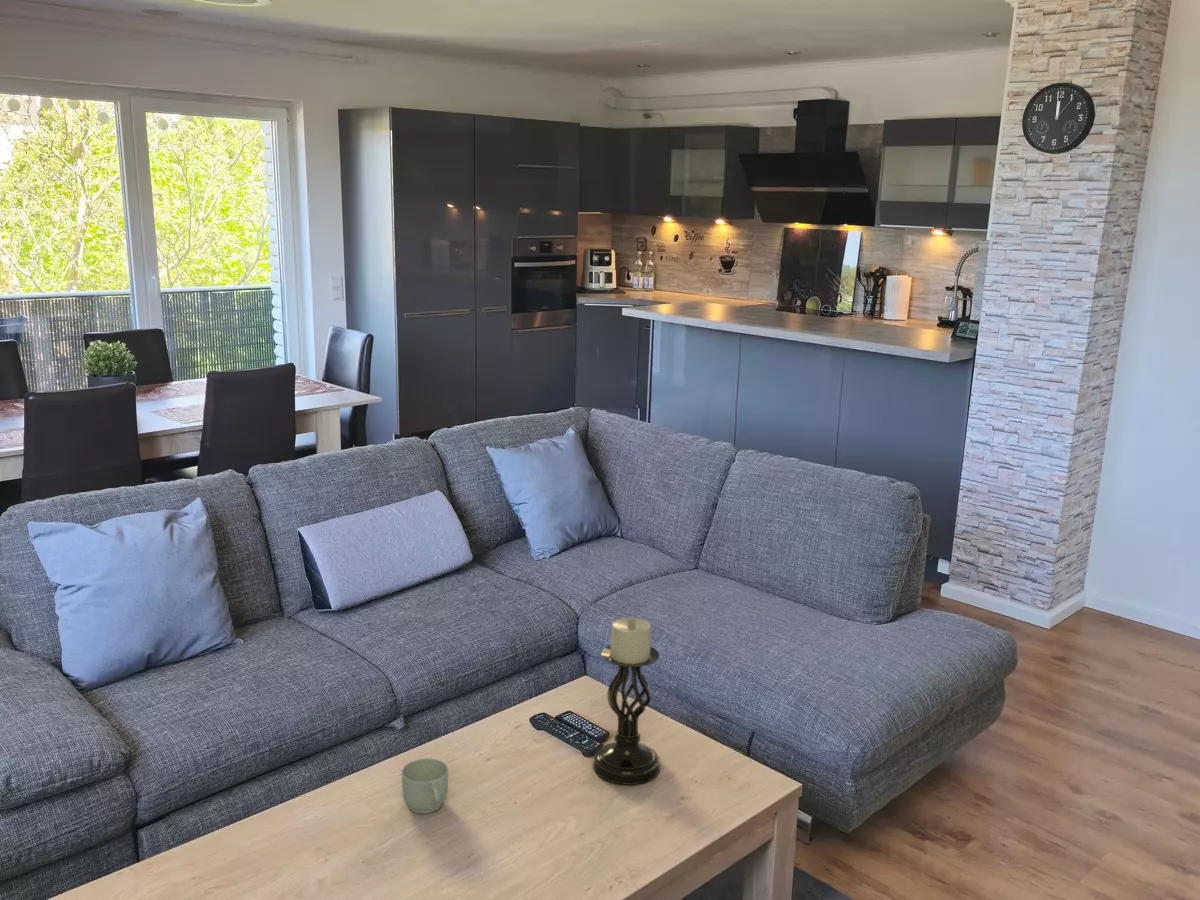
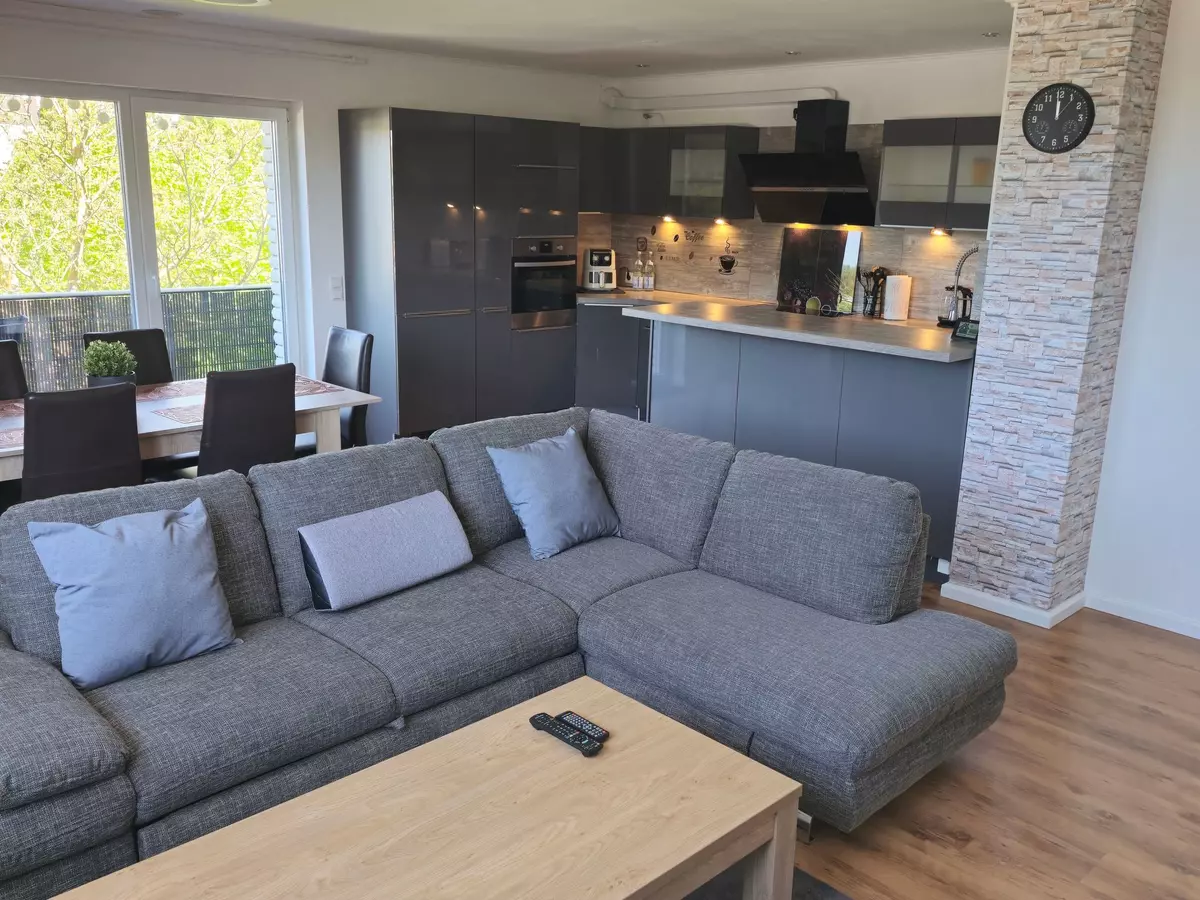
- candle holder [592,616,661,786]
- mug [401,757,449,814]
